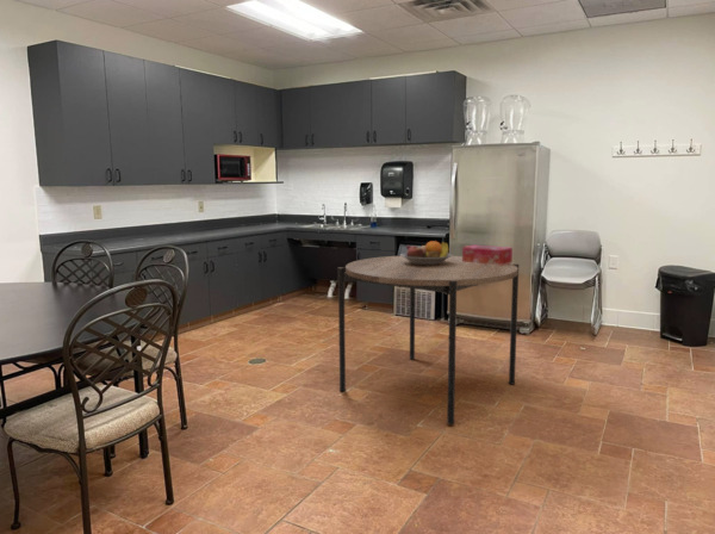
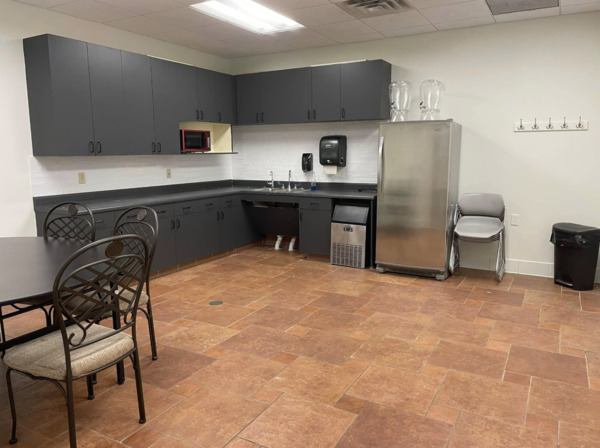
- tissue box [461,244,514,265]
- dining table [337,255,521,426]
- fruit bowl [399,240,454,266]
